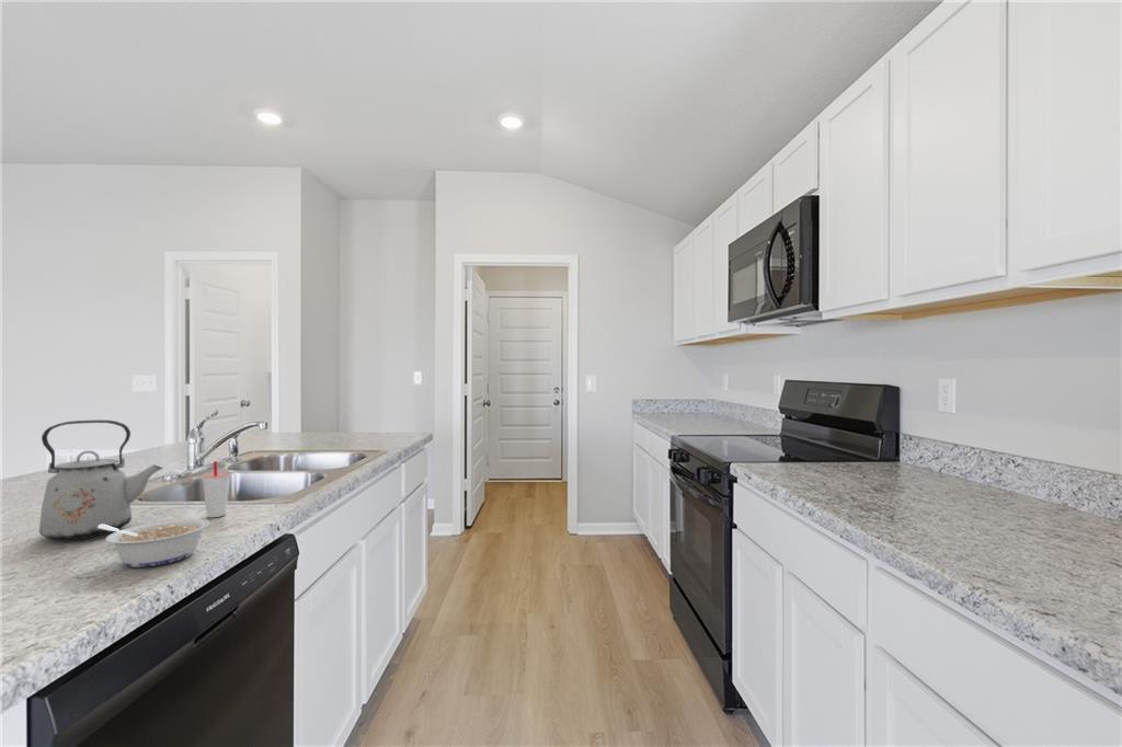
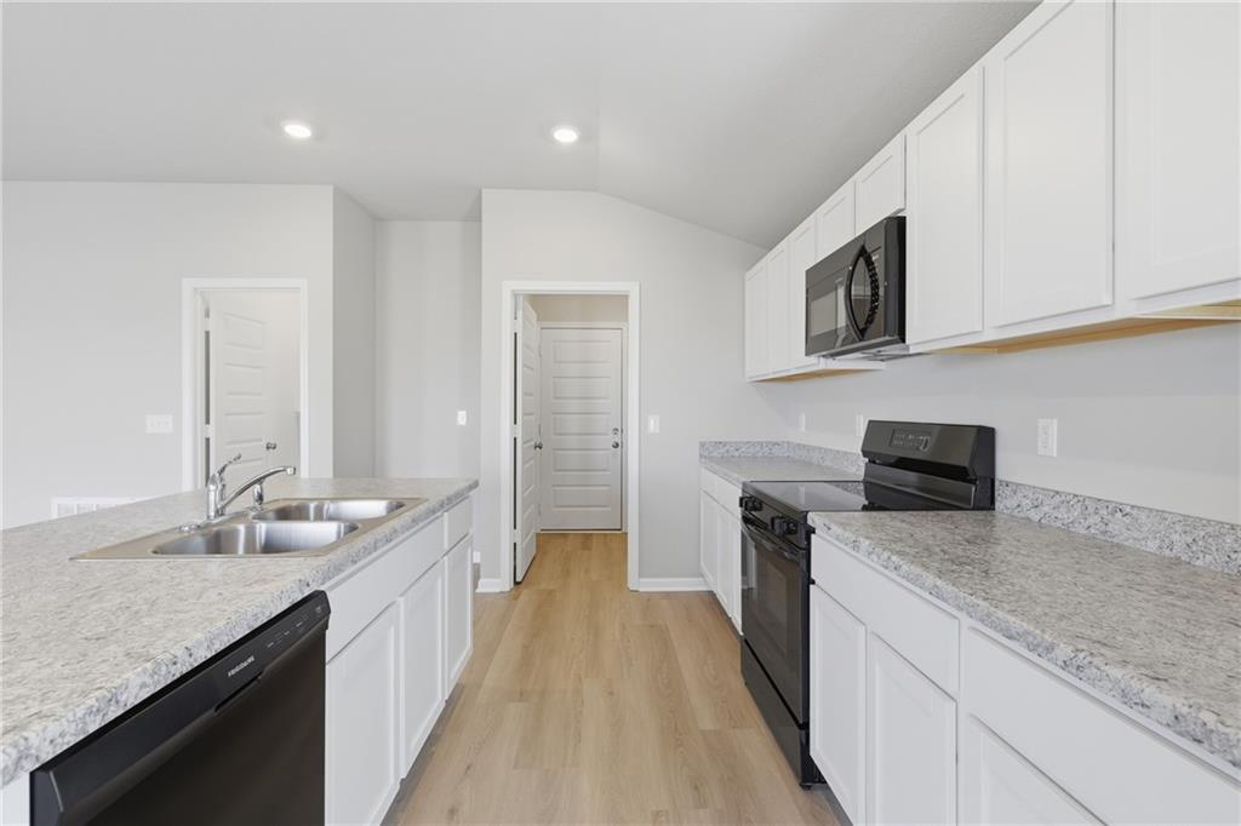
- kettle [38,420,164,541]
- cup [201,460,232,518]
- legume [96,518,210,568]
